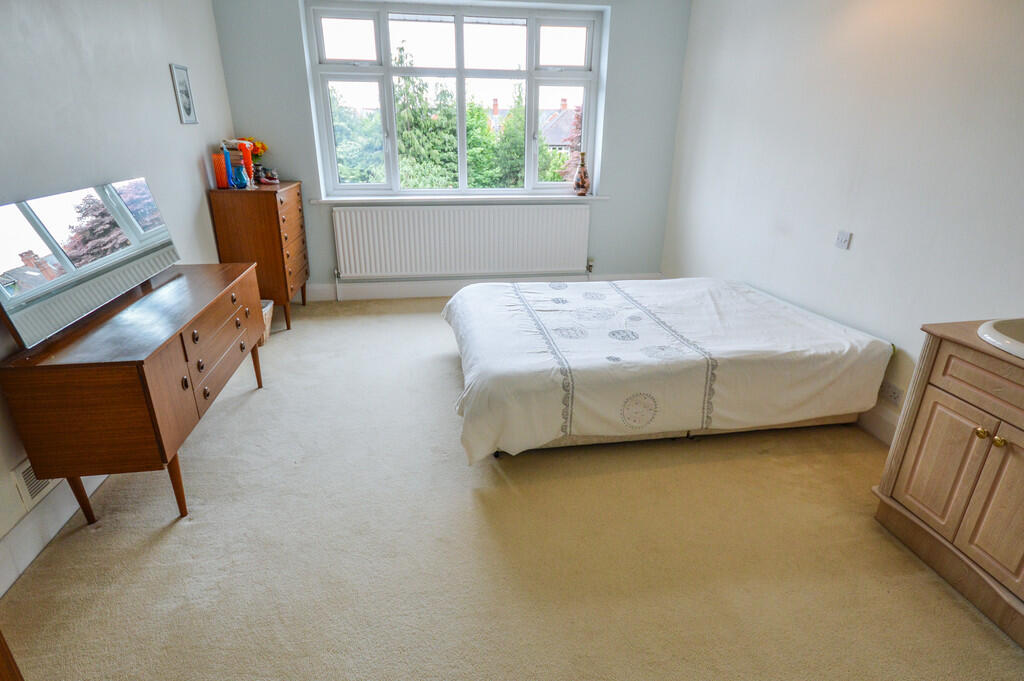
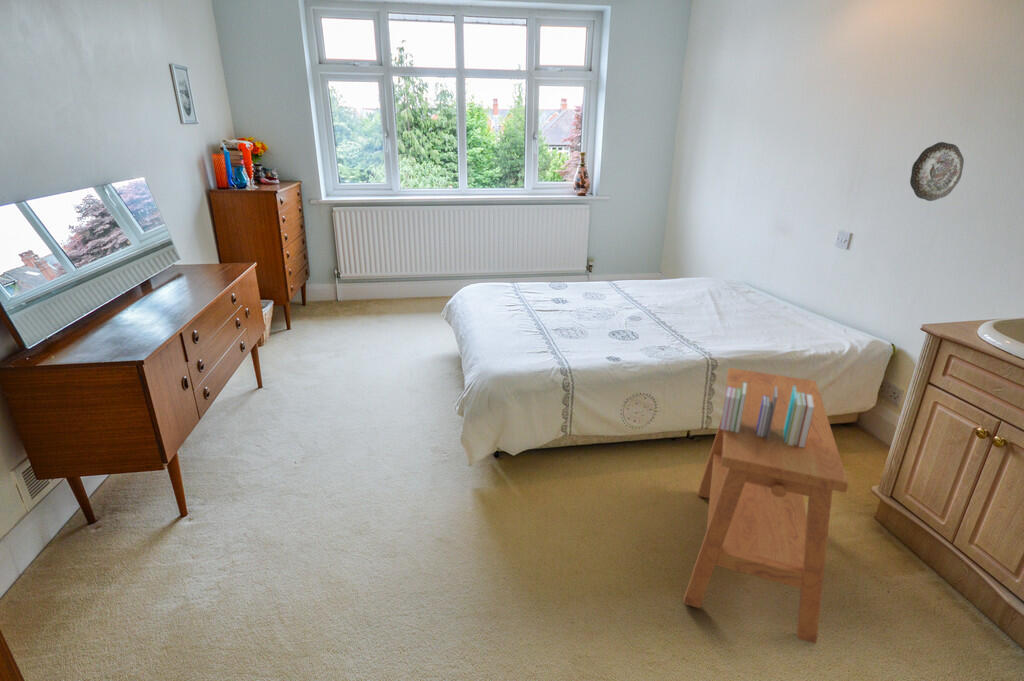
+ decorative plate [909,141,965,202]
+ book [720,382,815,448]
+ side table [682,367,850,645]
